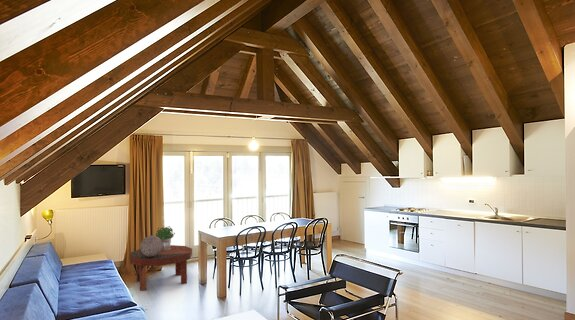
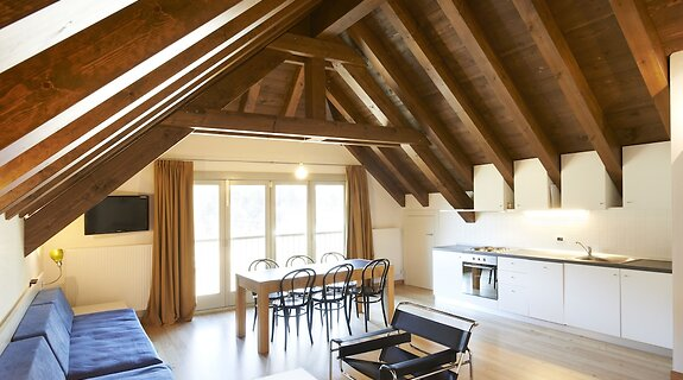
- decorative sphere [139,235,163,257]
- coffee table [129,244,193,292]
- potted plant [155,225,176,250]
